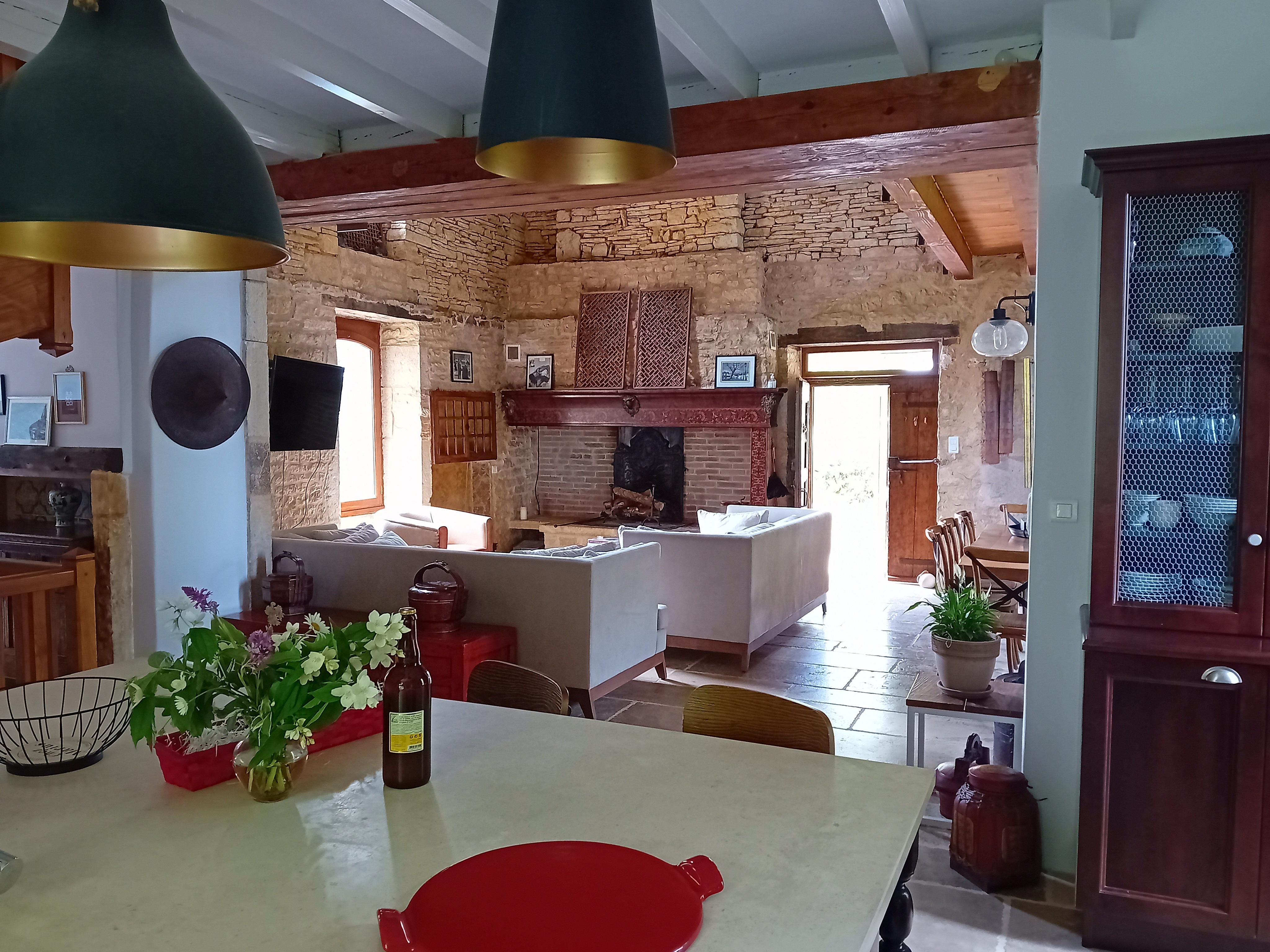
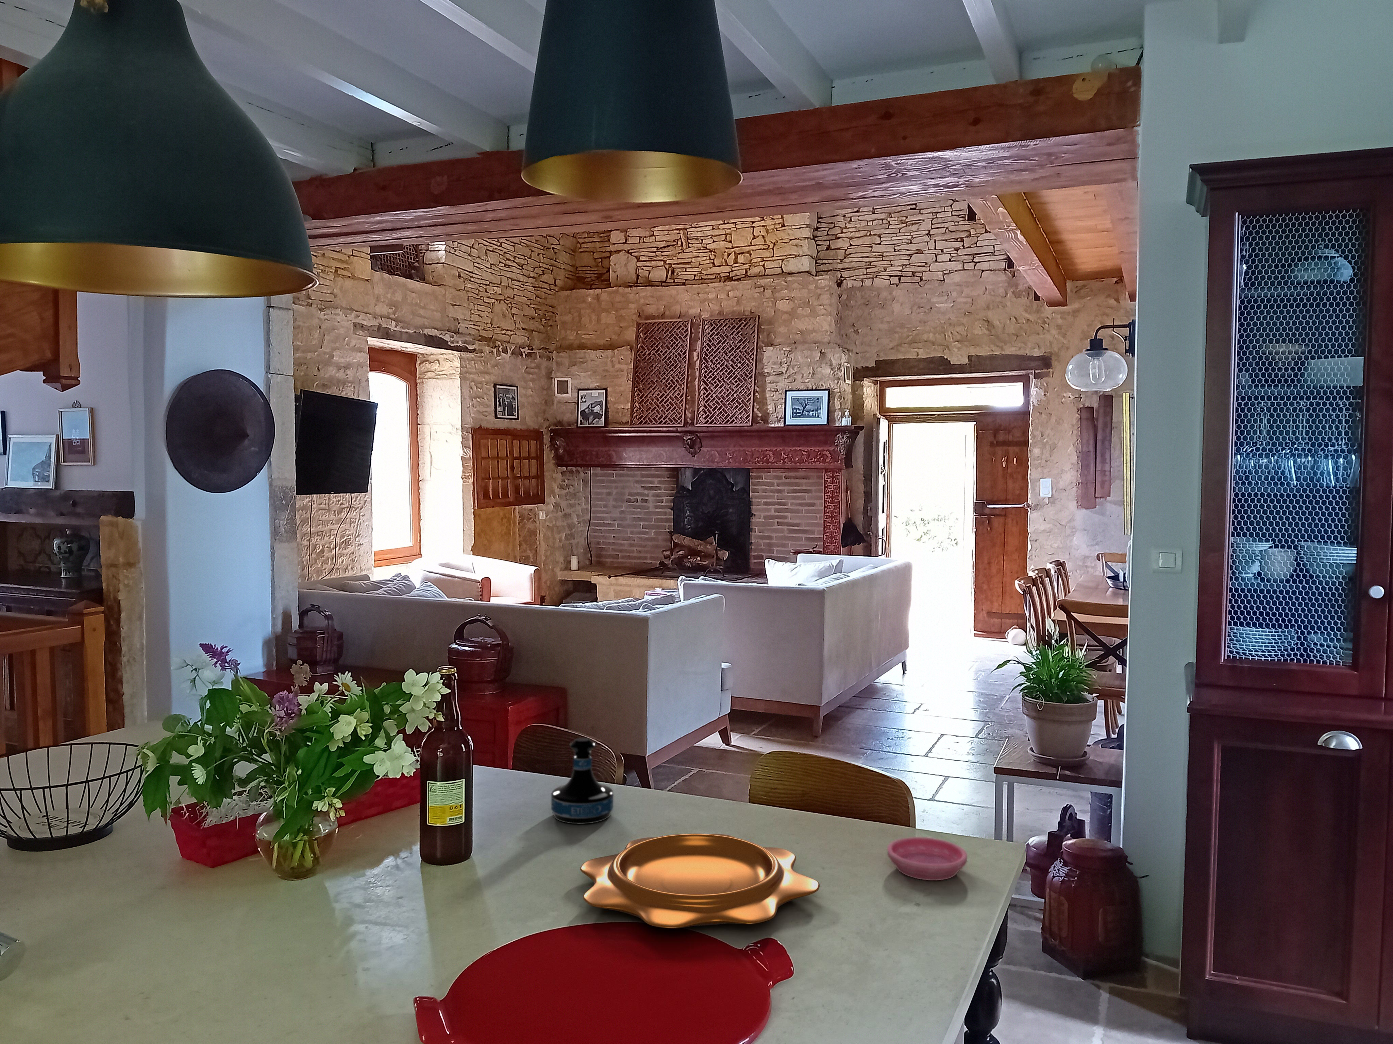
+ saucer [887,837,967,881]
+ tequila bottle [551,737,614,825]
+ decorative bowl [580,833,820,929]
